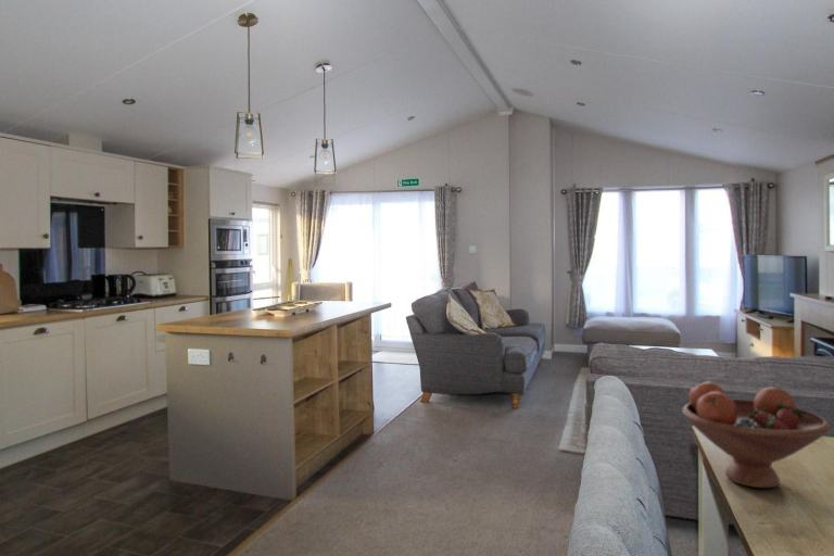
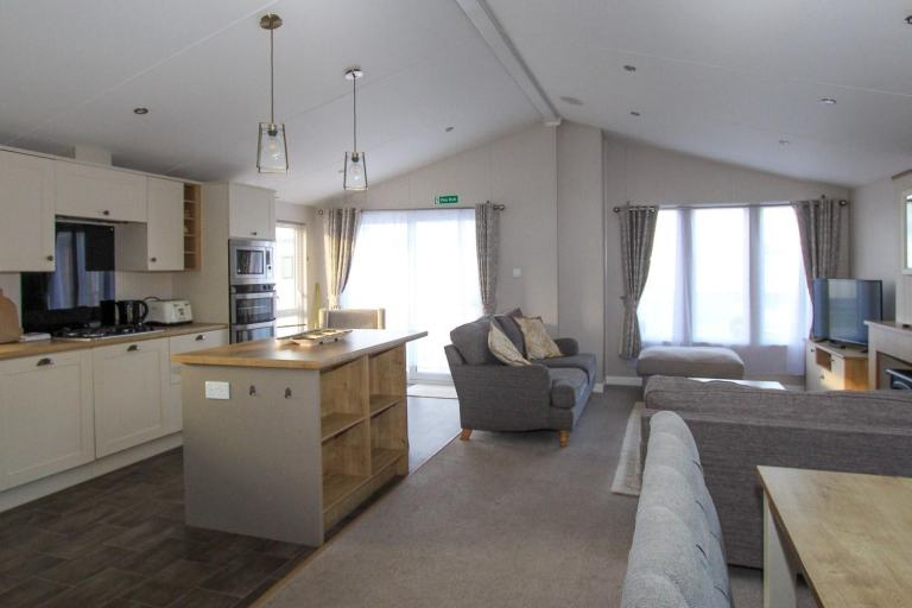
- fruit bowl [681,380,832,490]
